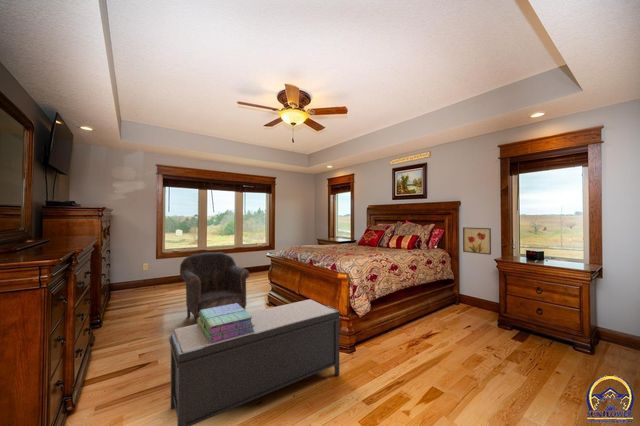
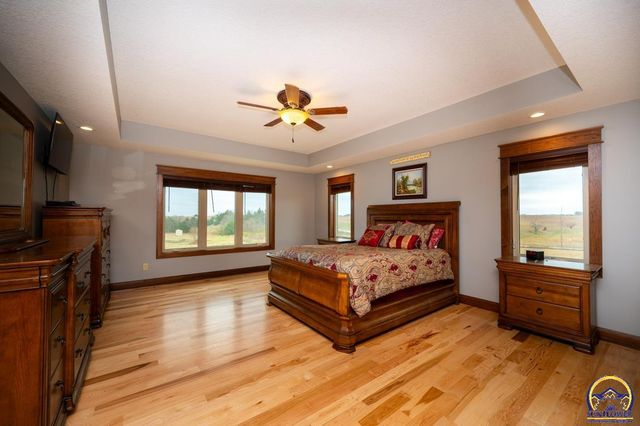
- wall art [462,226,492,256]
- bench [168,298,342,426]
- armchair [179,251,250,325]
- stack of books [197,303,255,343]
